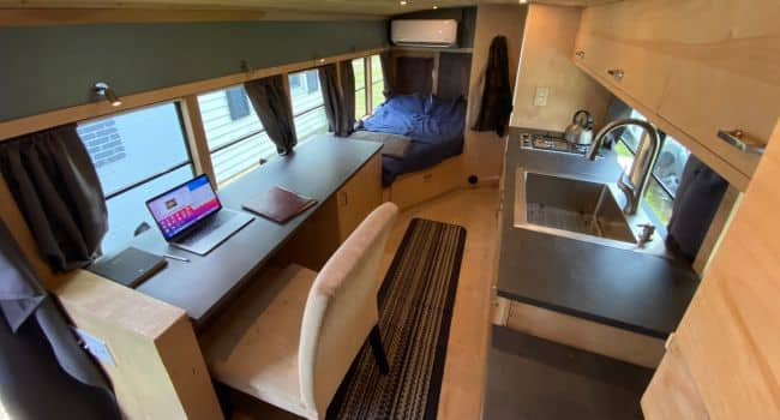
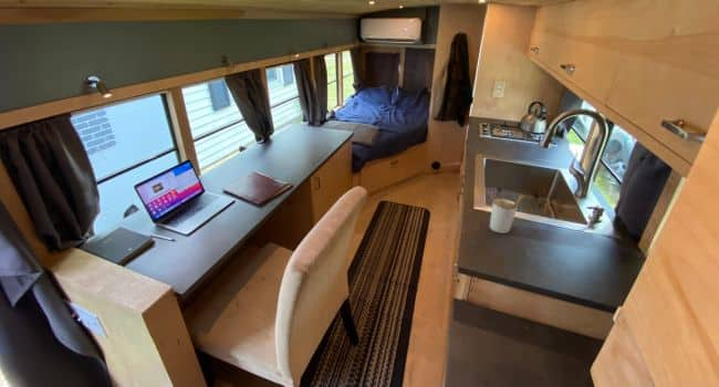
+ utensil holder [489,192,524,234]
